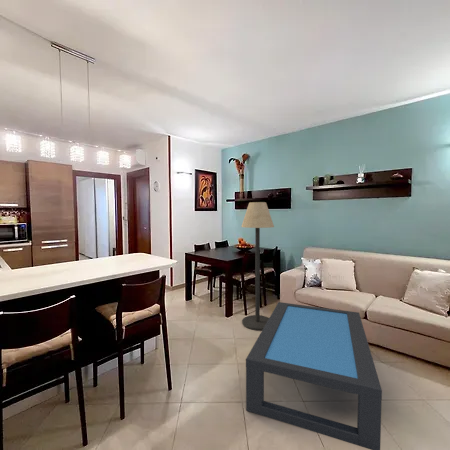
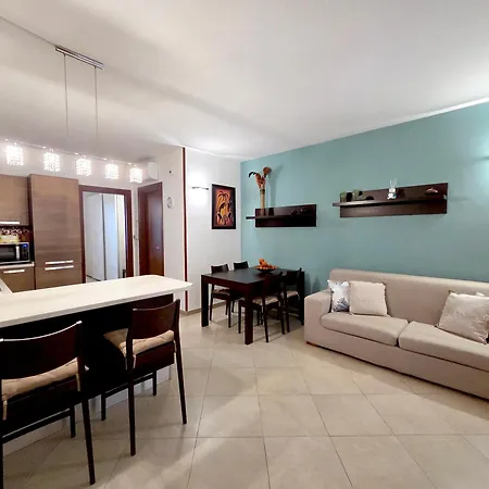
- floor lamp [241,201,275,331]
- coffee table [245,301,383,450]
